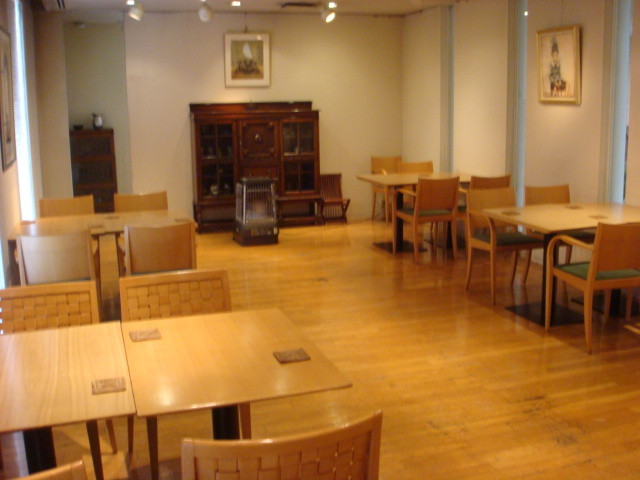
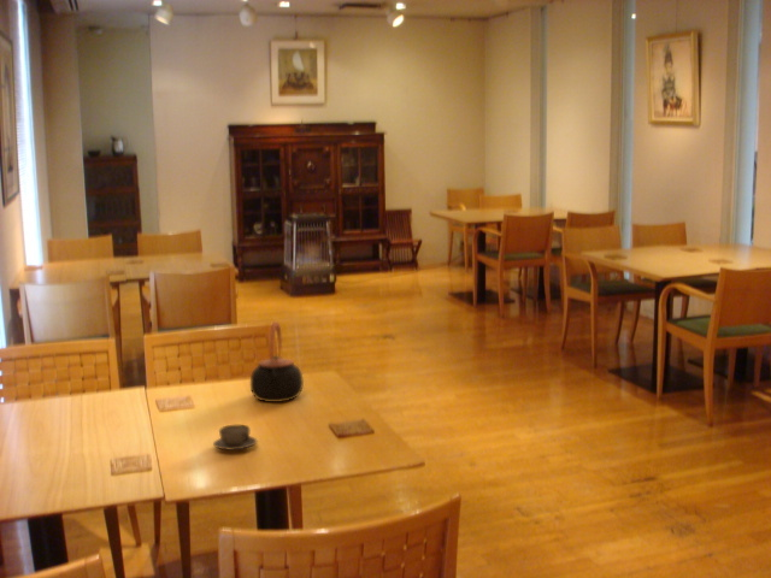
+ teapot [249,320,305,403]
+ teacup [212,424,258,452]
